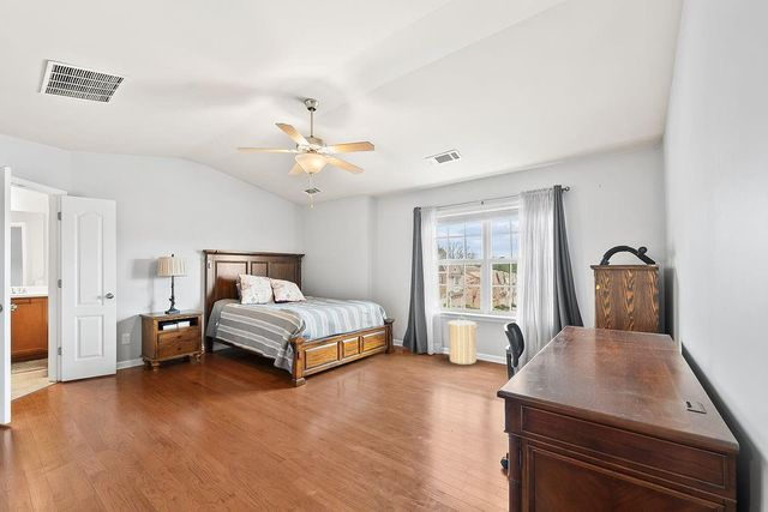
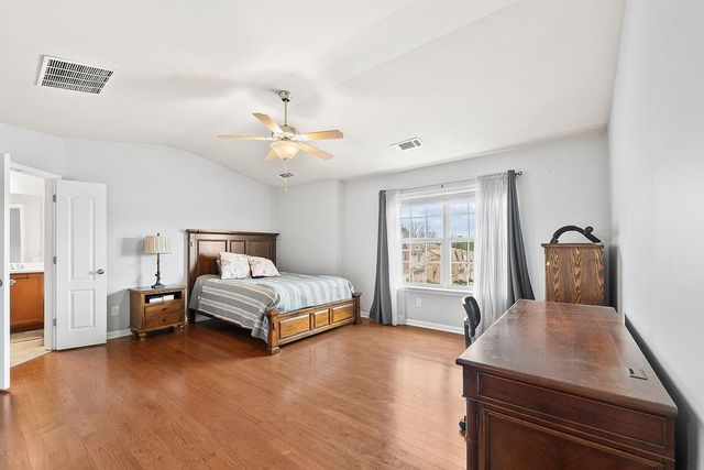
- laundry hamper [446,315,479,366]
